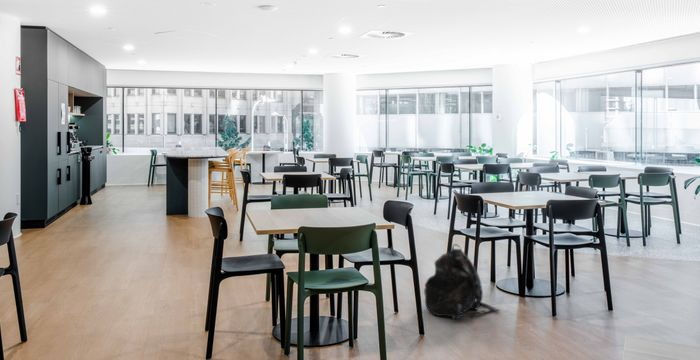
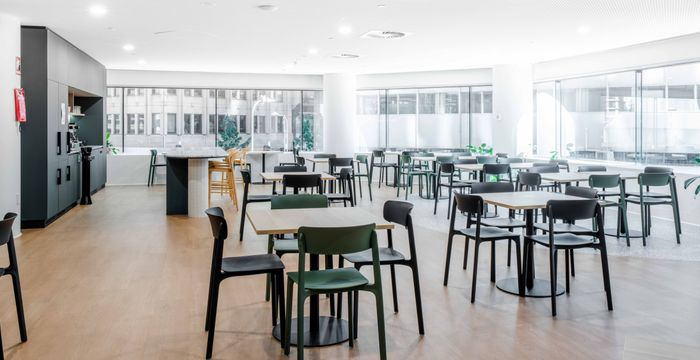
- backpack [423,243,501,321]
